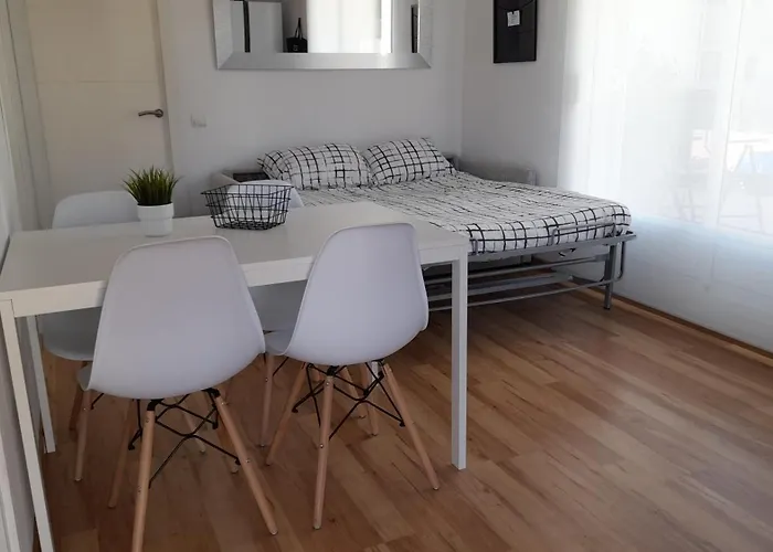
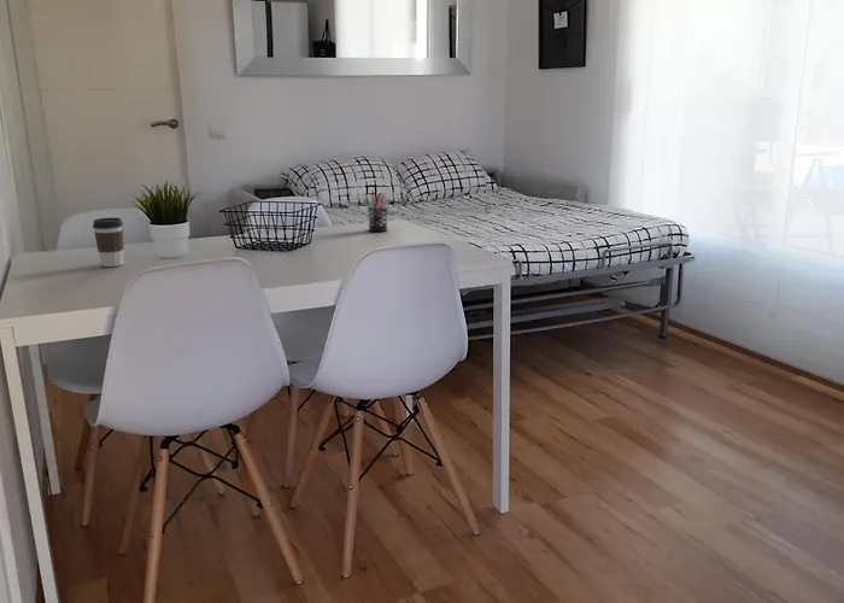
+ pen holder [362,189,388,233]
+ coffee cup [92,217,125,268]
